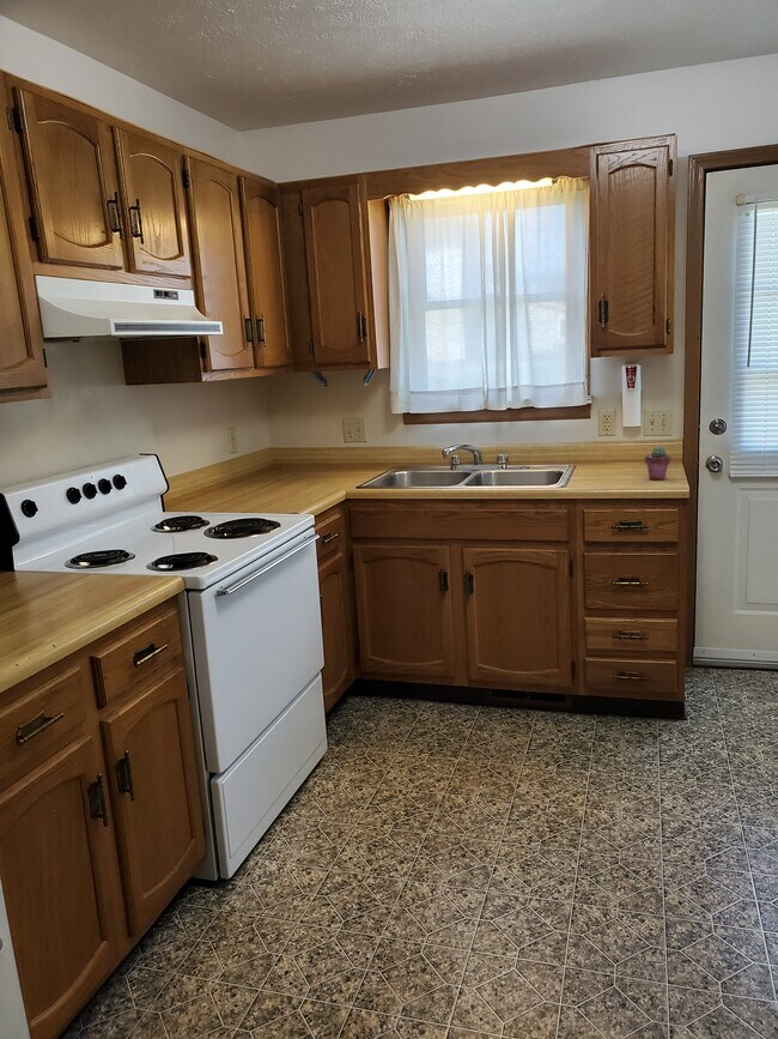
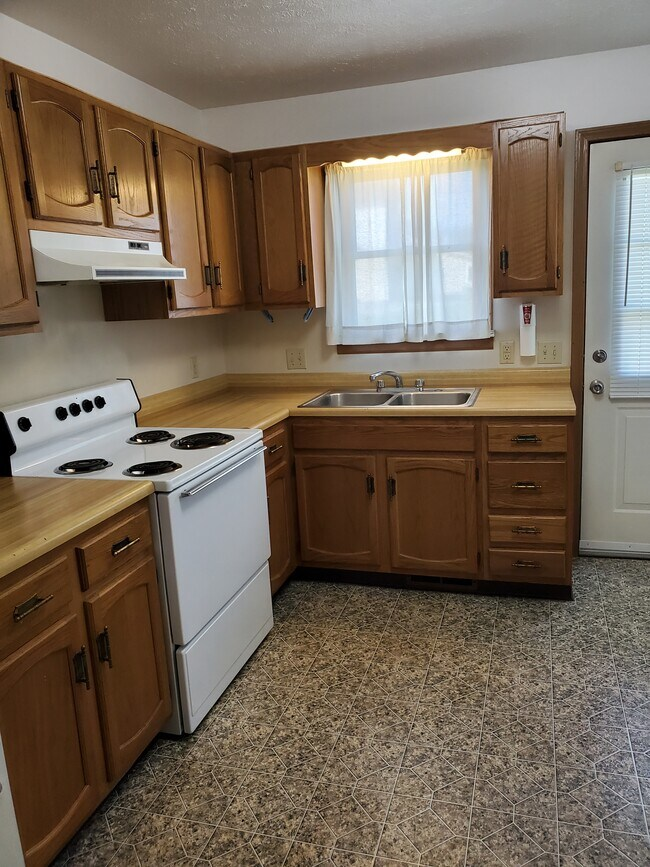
- potted succulent [644,446,671,481]
